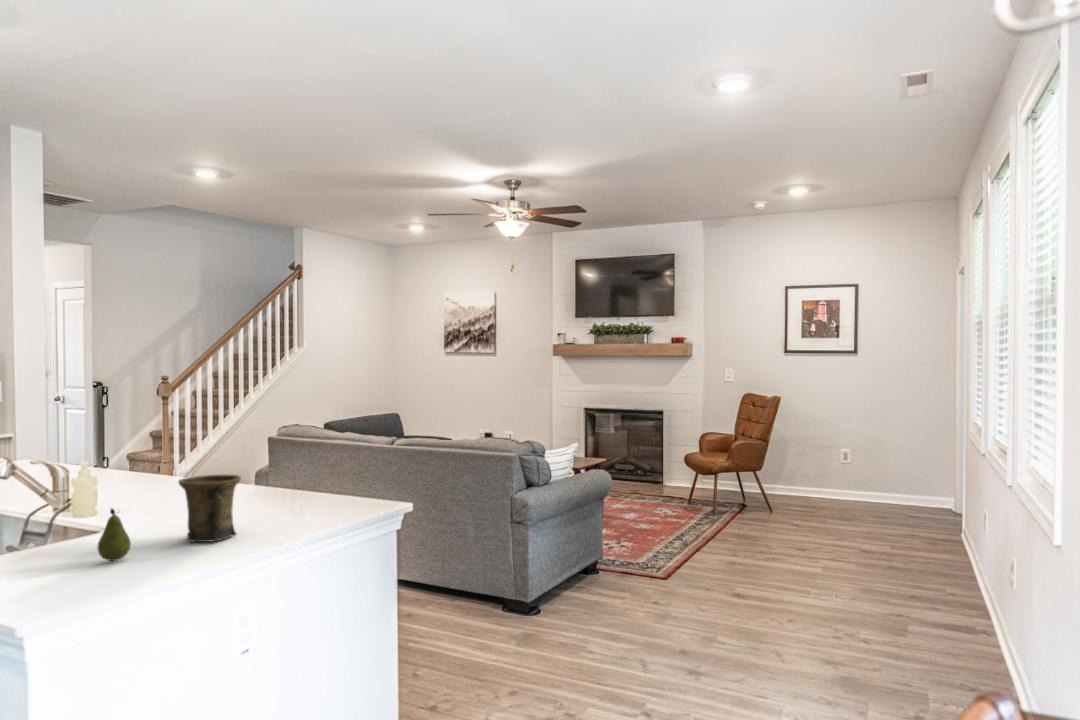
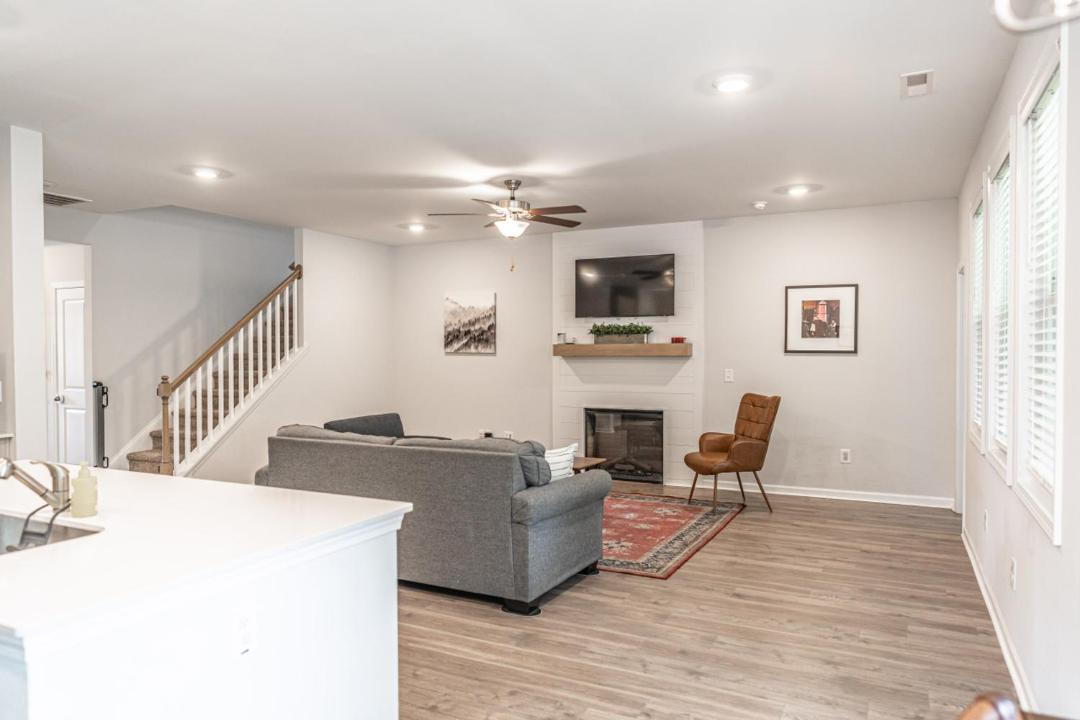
- fruit [96,507,132,562]
- mug [177,474,242,543]
